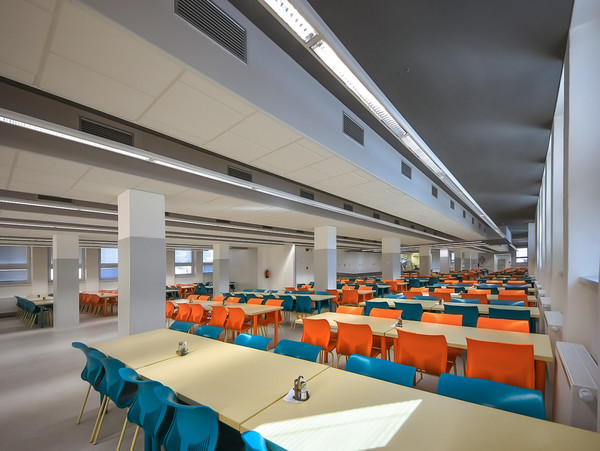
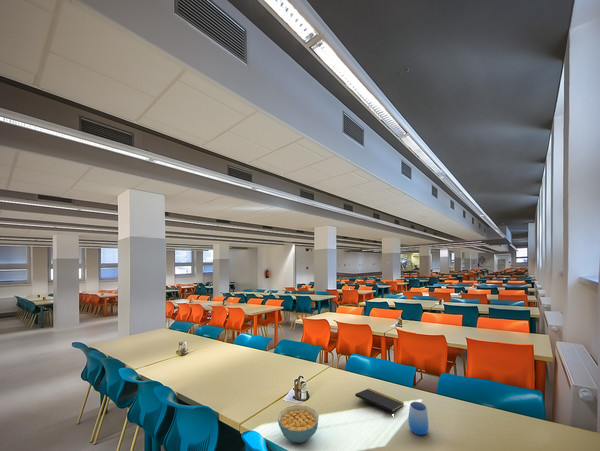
+ notepad [354,388,405,413]
+ cereal bowl [277,404,320,444]
+ cup [407,401,430,436]
